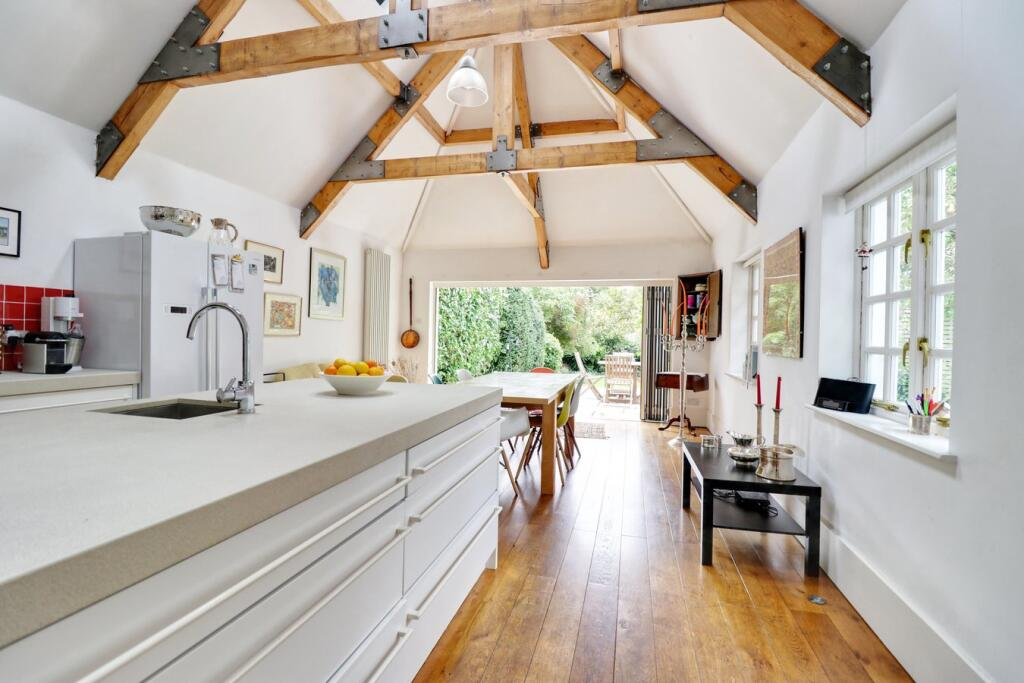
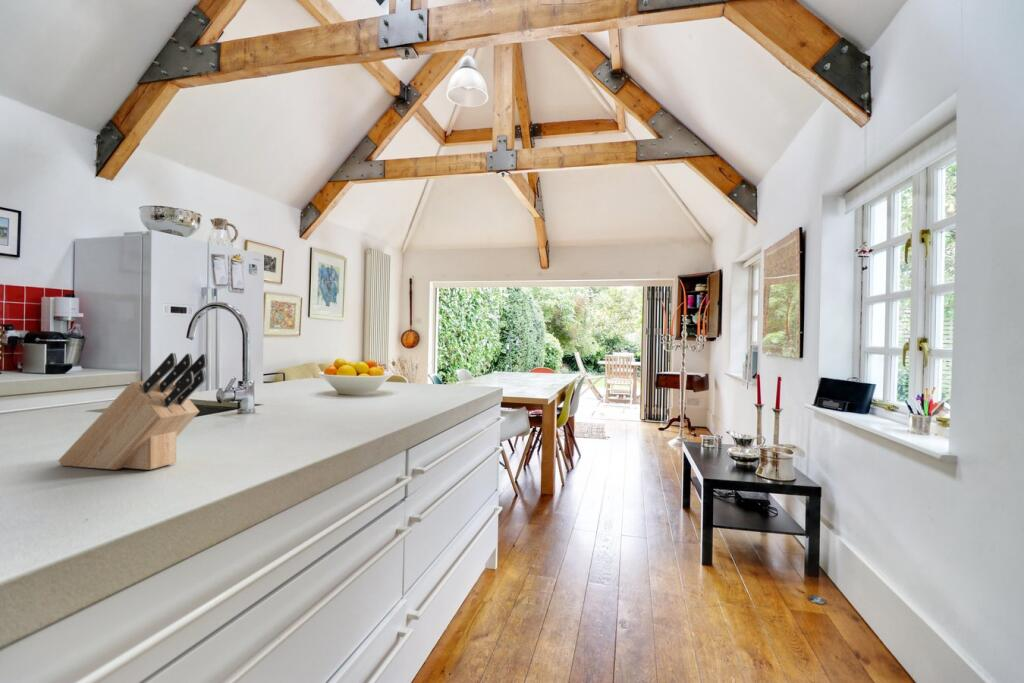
+ knife block [57,352,208,471]
